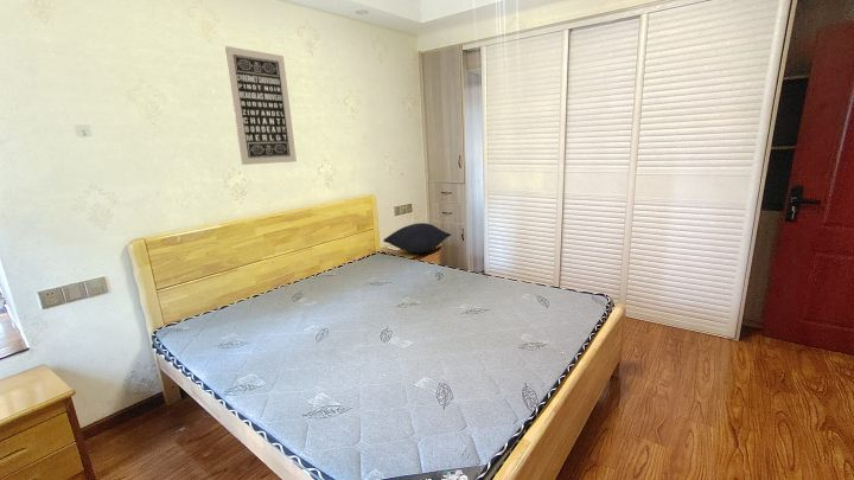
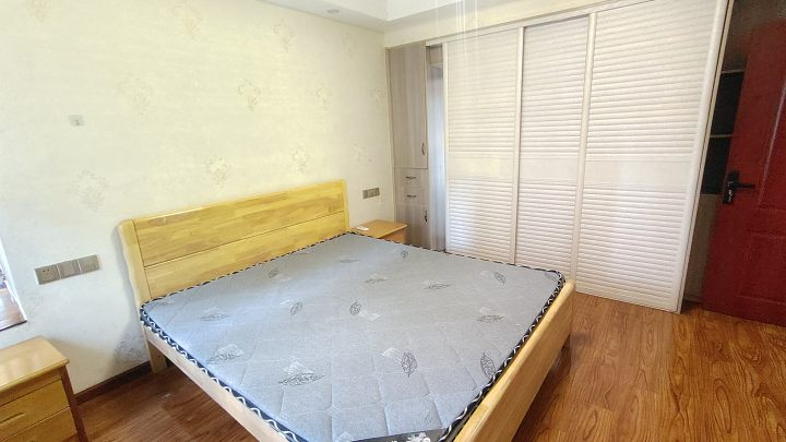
- pillow [382,222,452,254]
- wall art [223,45,298,166]
